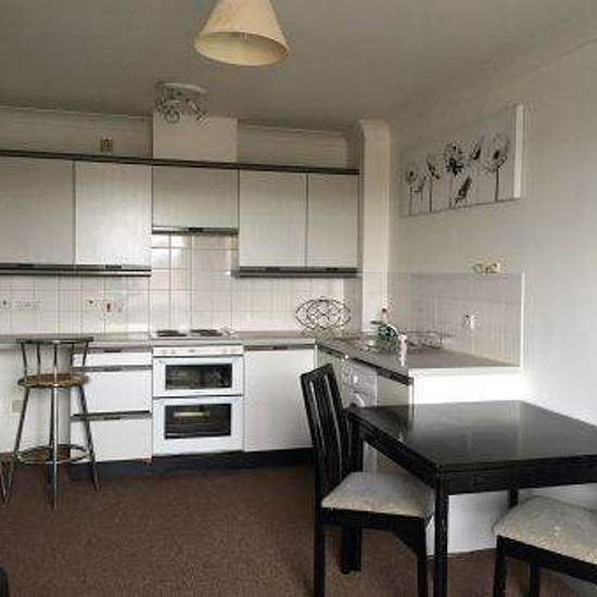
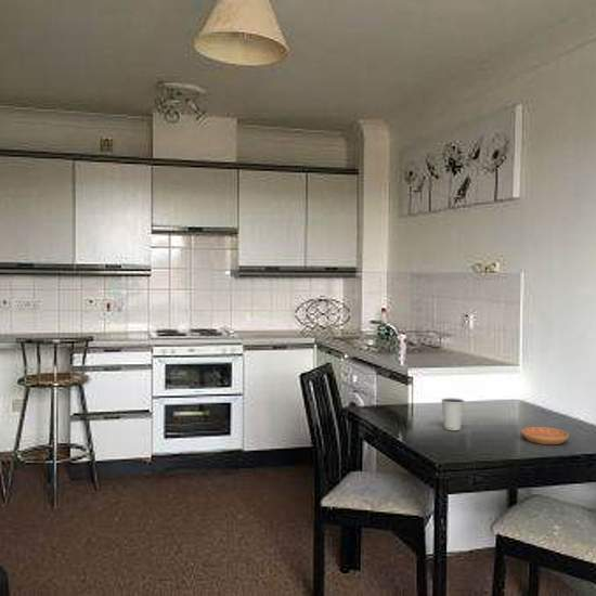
+ saucer [520,426,570,445]
+ dixie cup [440,397,466,431]
